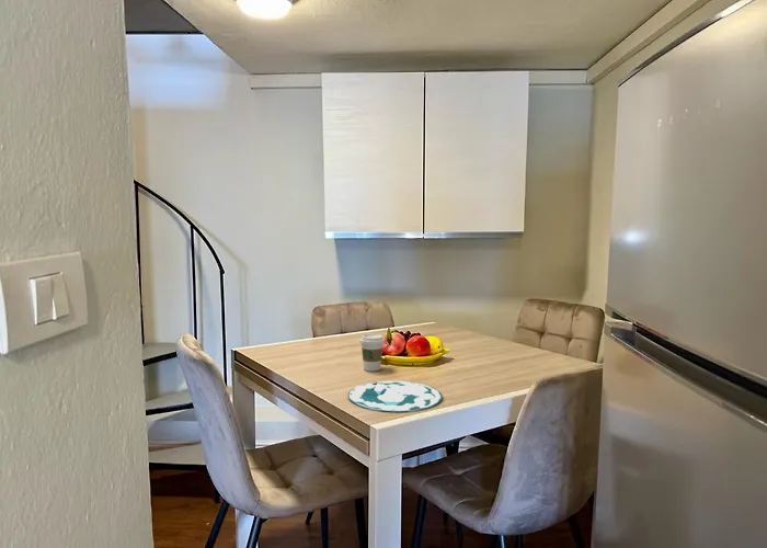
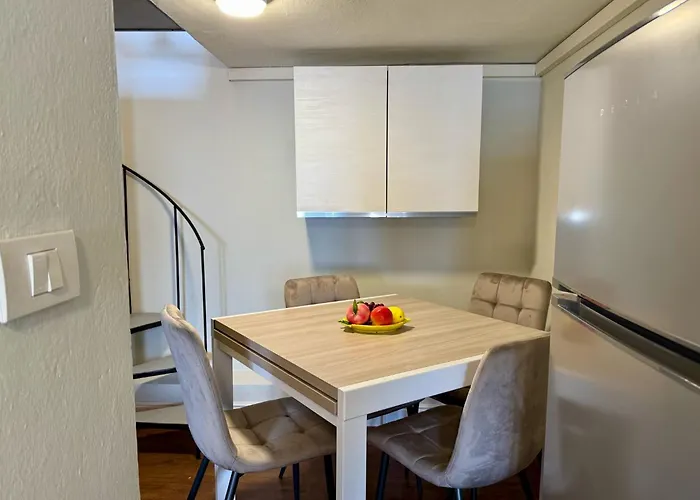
- plate [347,379,444,412]
- coffee cup [358,332,386,373]
